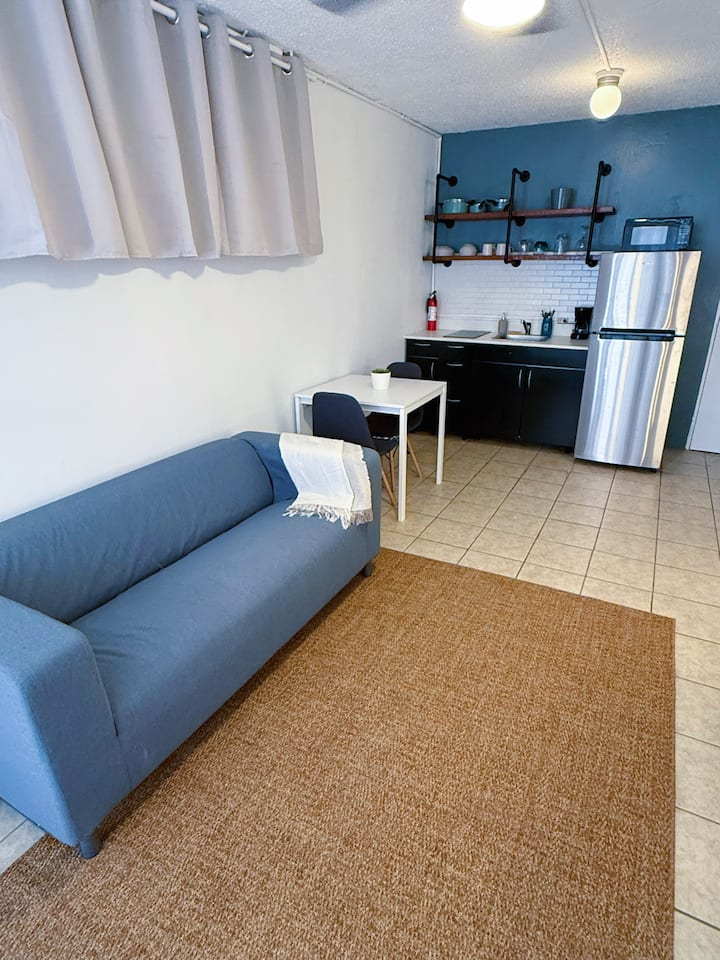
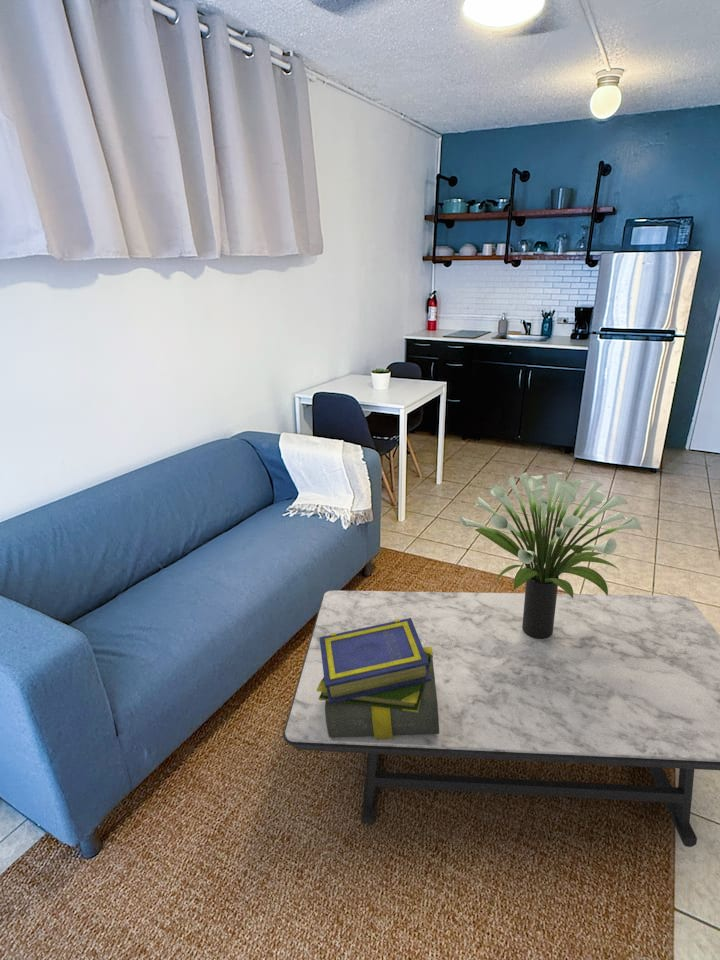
+ stack of books [317,618,439,739]
+ potted plant [459,471,644,639]
+ coffee table [282,590,720,848]
